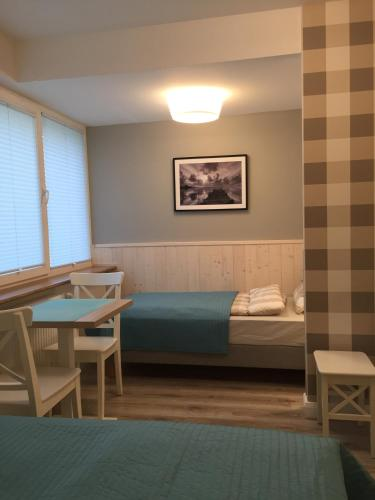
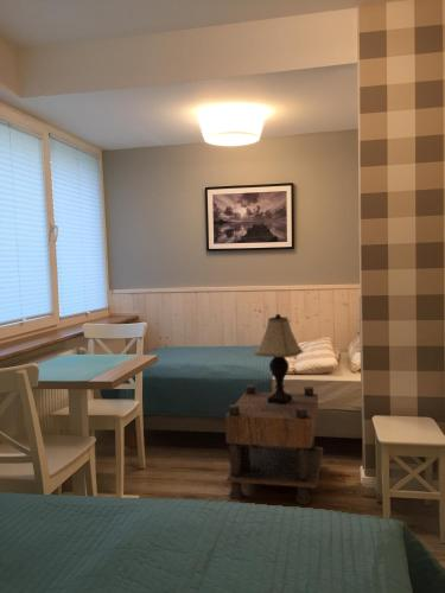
+ nightstand [224,384,324,505]
+ lamp [253,313,304,404]
